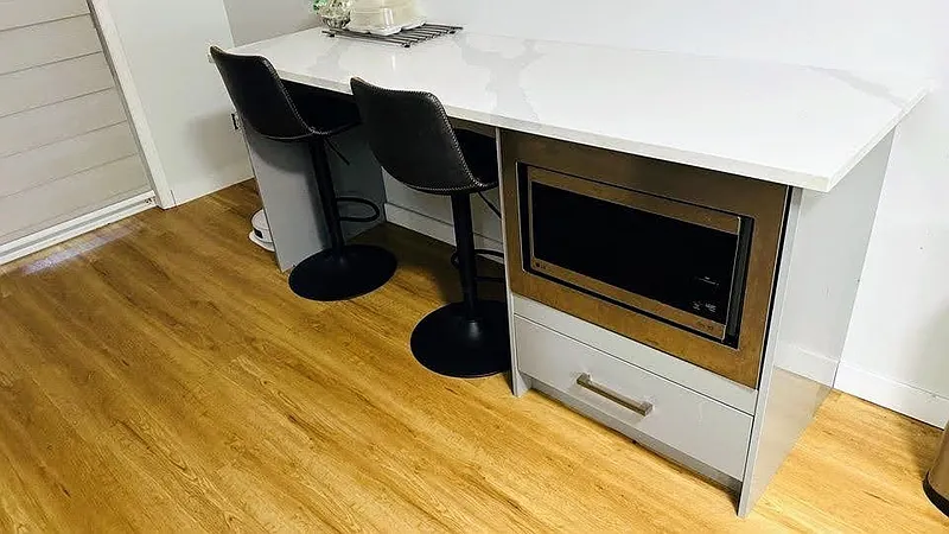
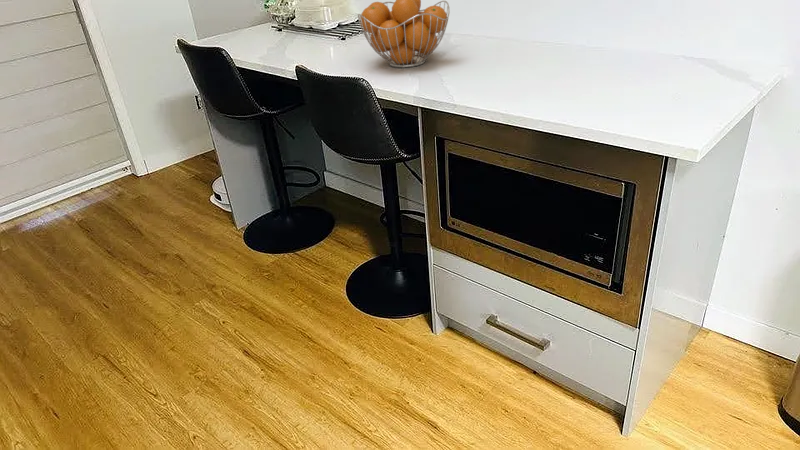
+ fruit basket [356,0,451,69]
